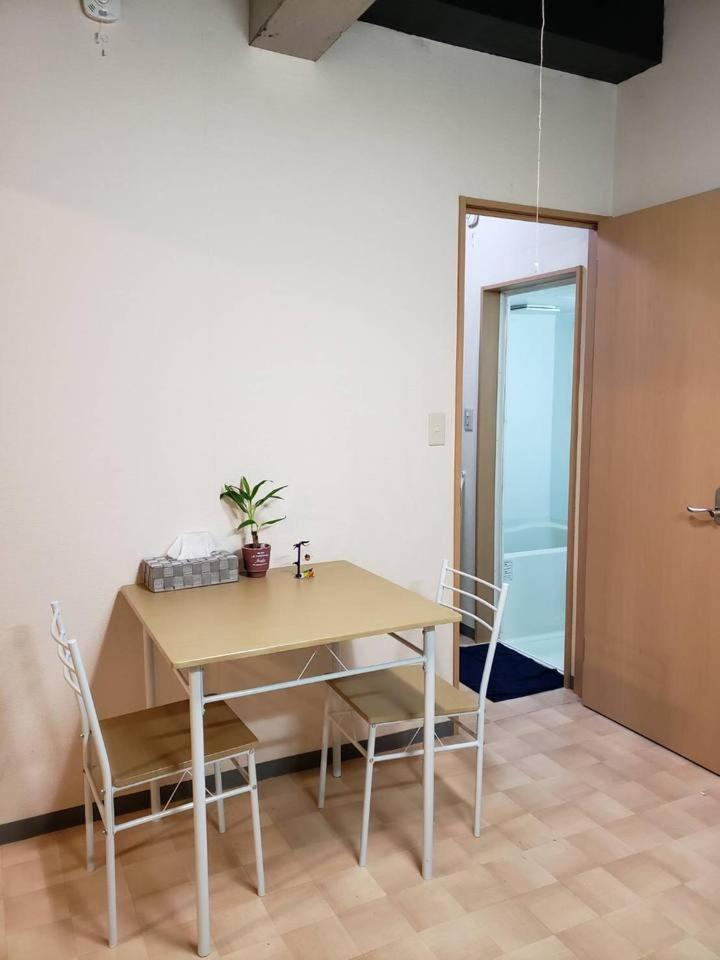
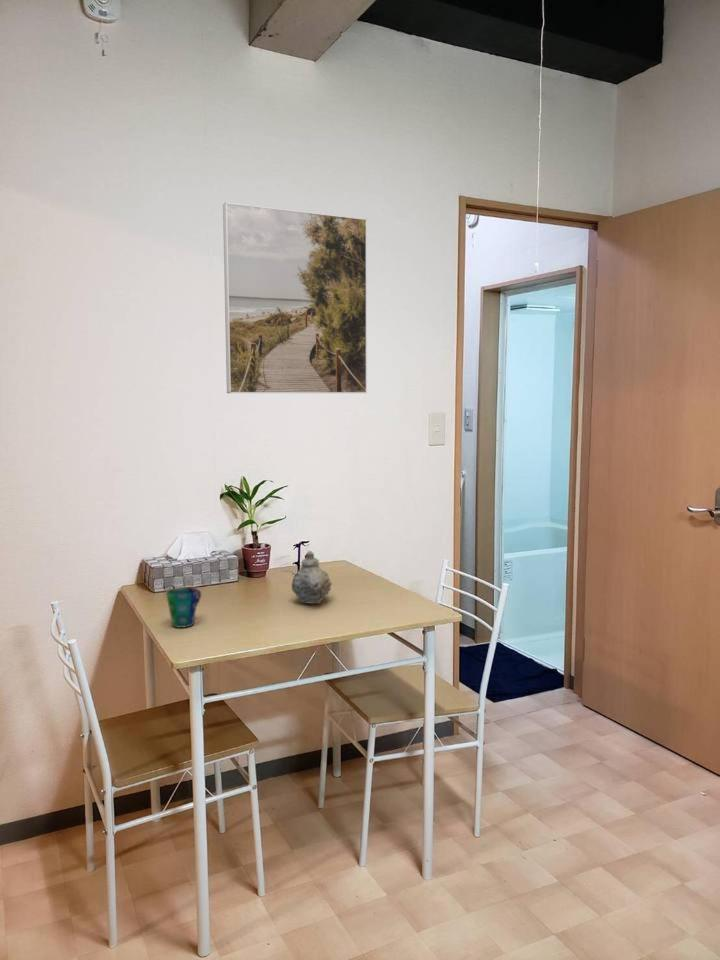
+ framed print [222,201,368,394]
+ cup [165,586,202,629]
+ teapot [291,550,333,605]
